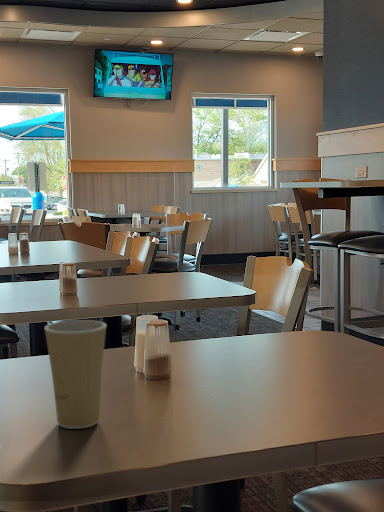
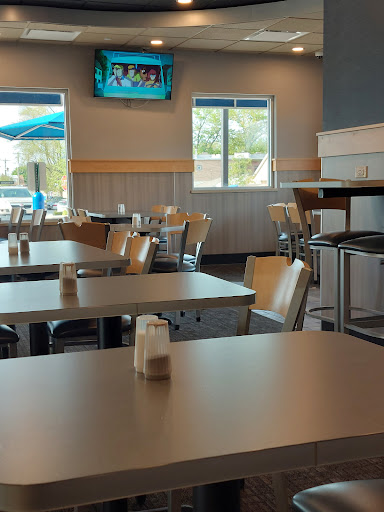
- paper cup [43,319,108,430]
